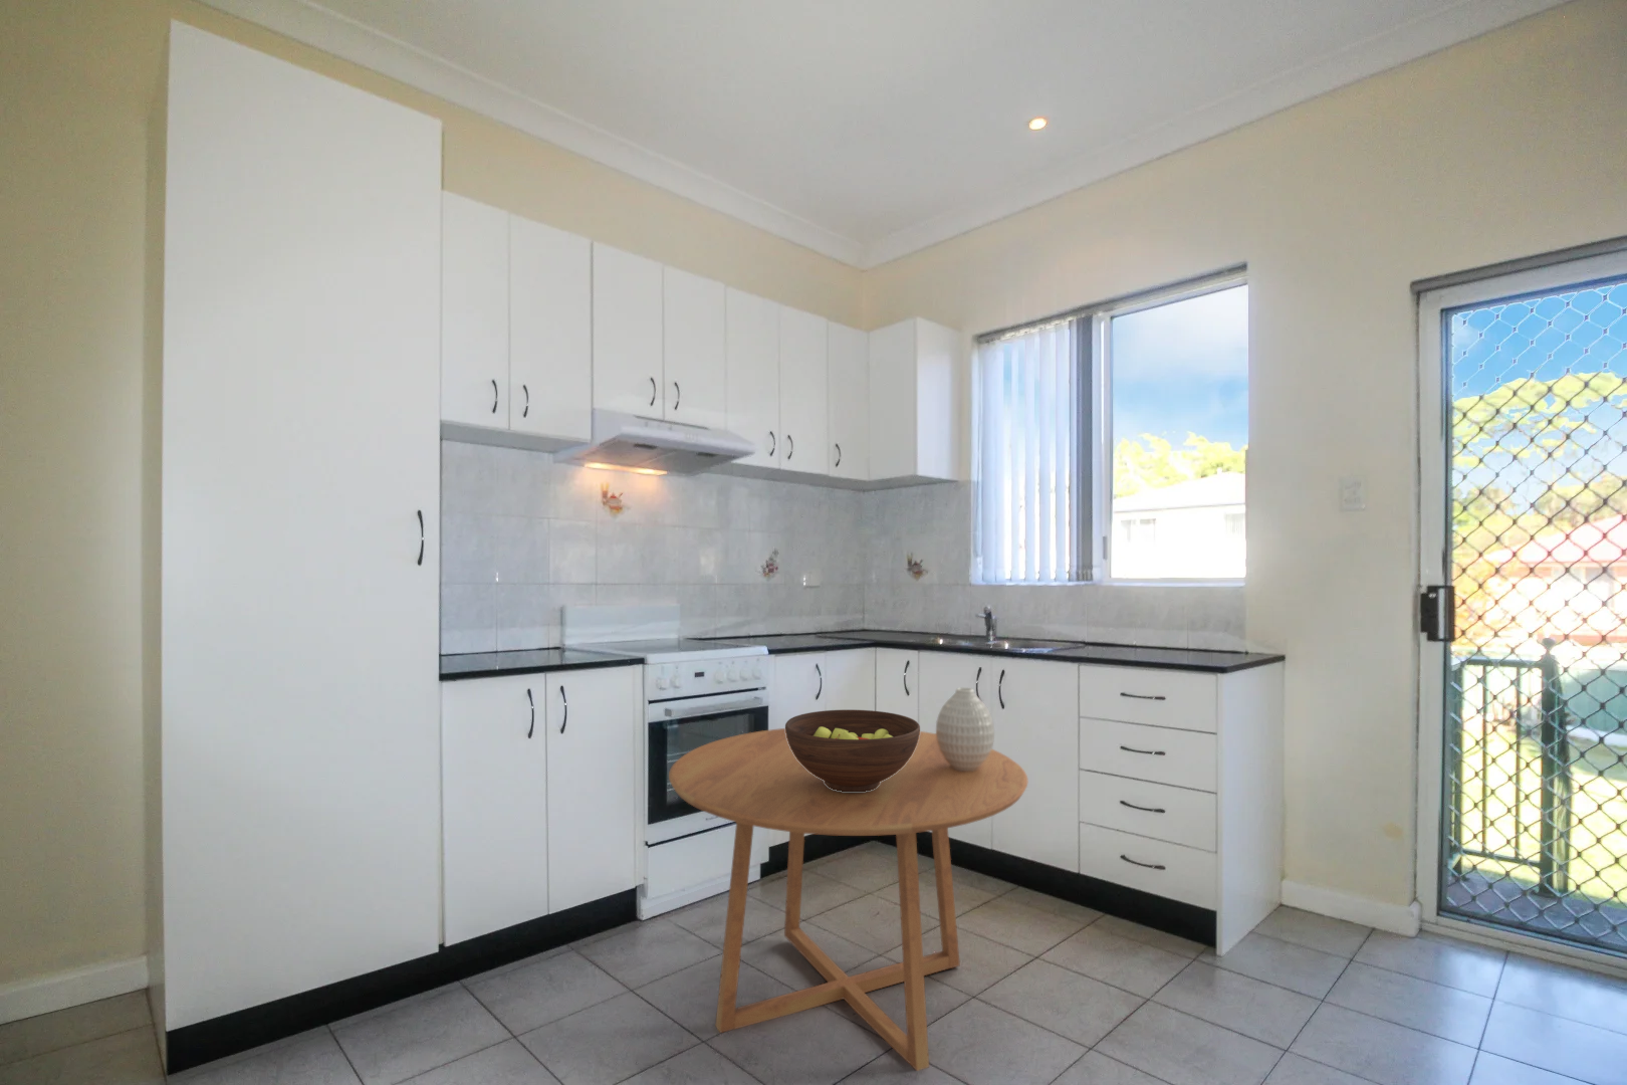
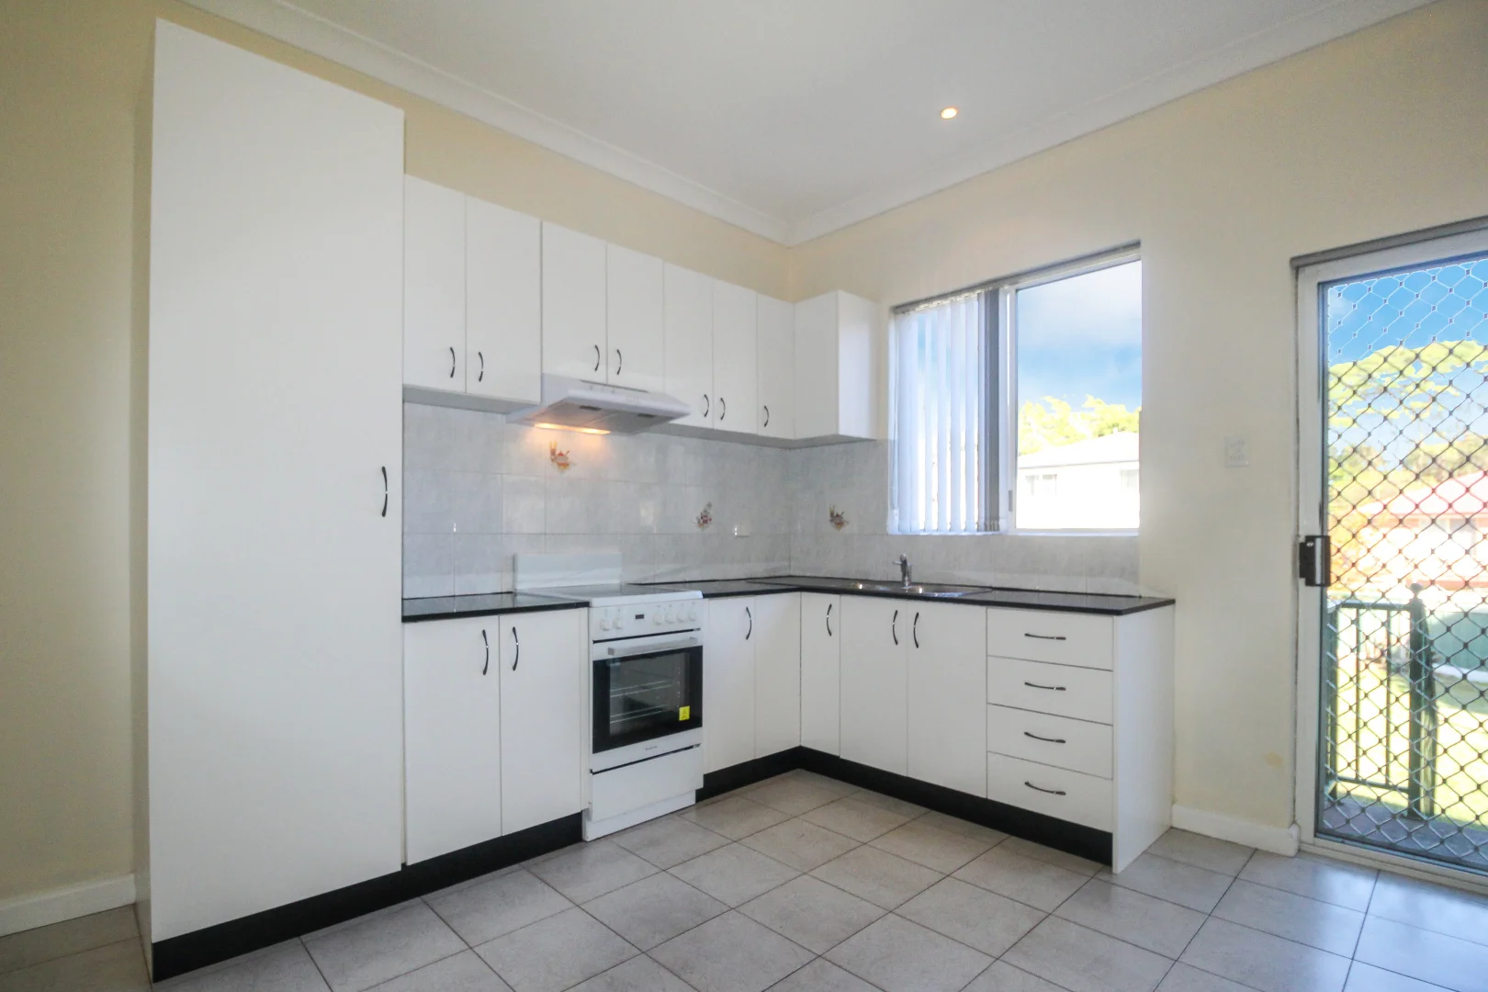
- dining table [668,728,1029,1072]
- vase [935,687,995,771]
- fruit bowl [784,710,921,792]
